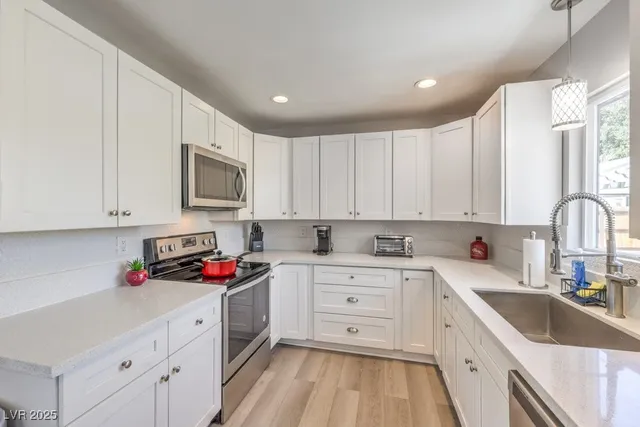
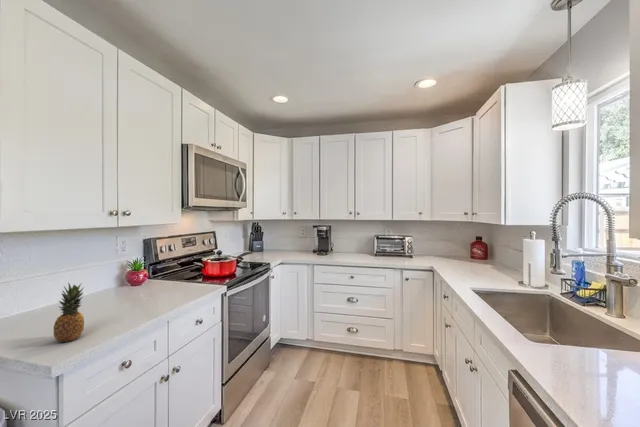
+ fruit [53,281,85,343]
